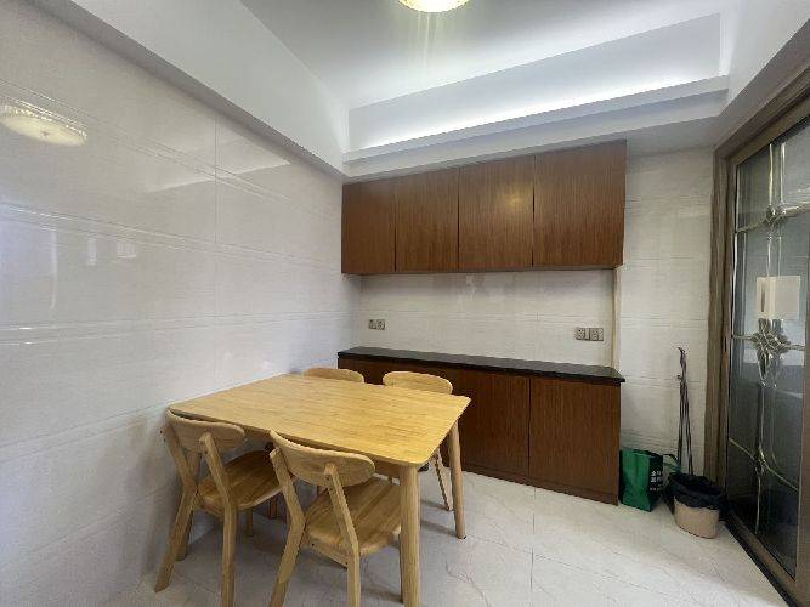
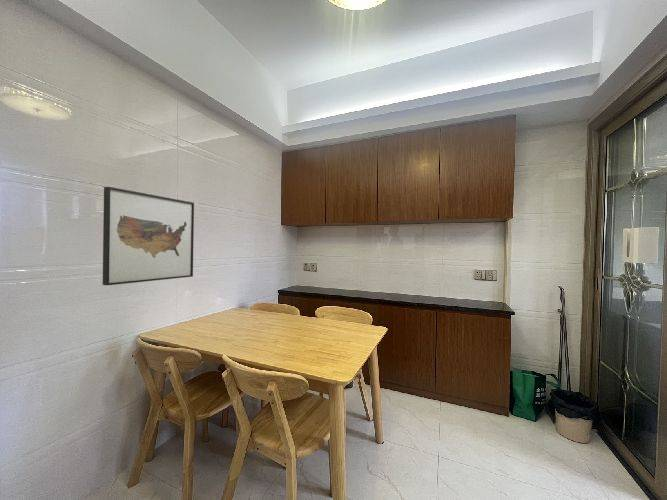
+ wall art [102,186,195,286]
